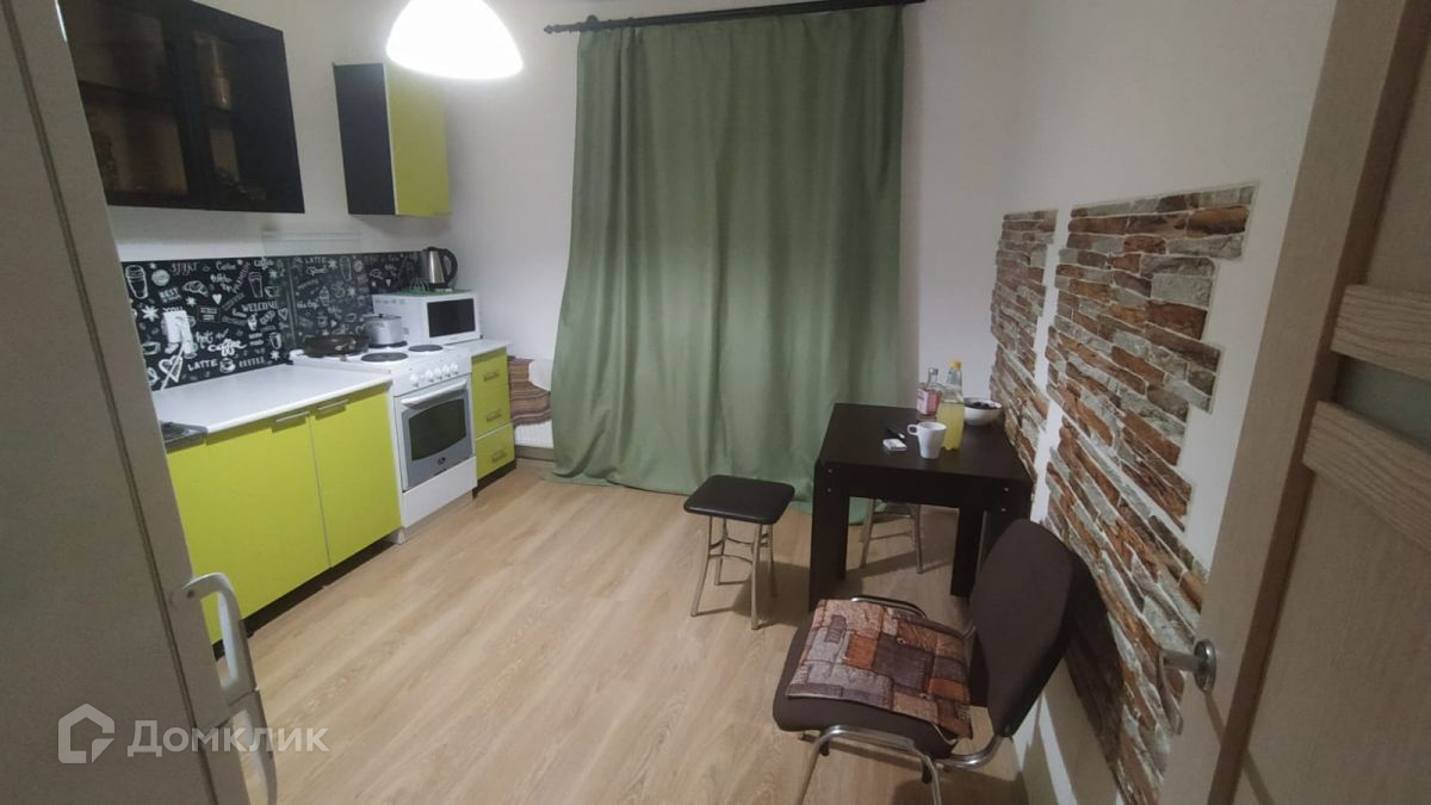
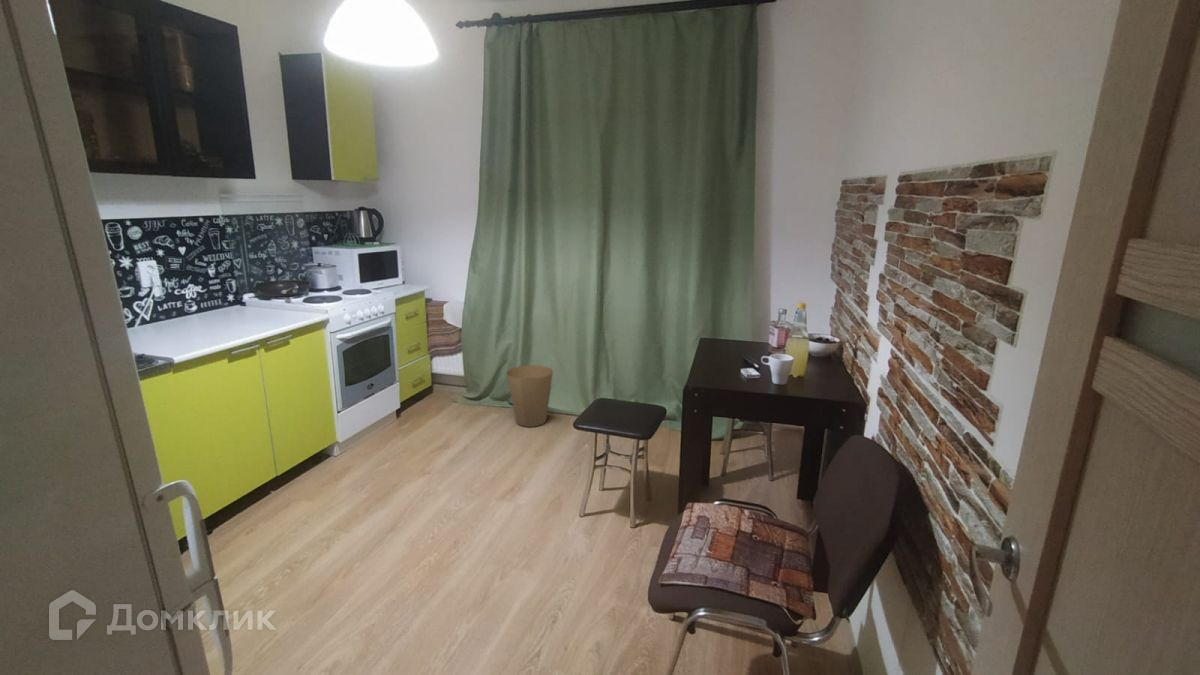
+ trash can [506,364,554,428]
